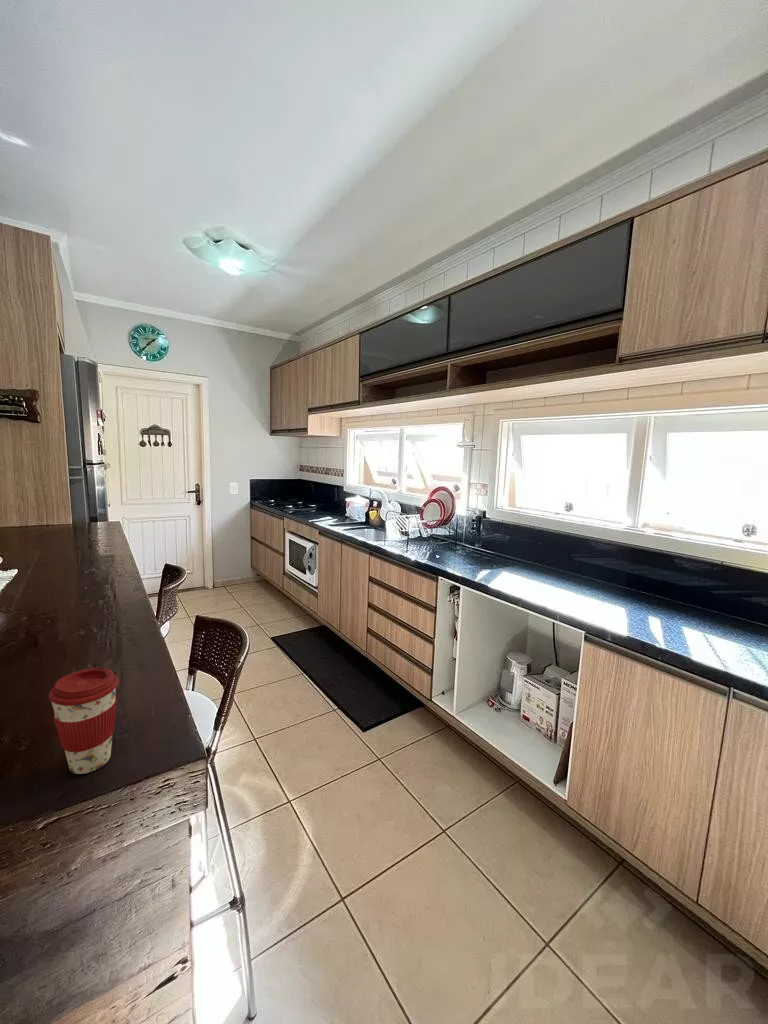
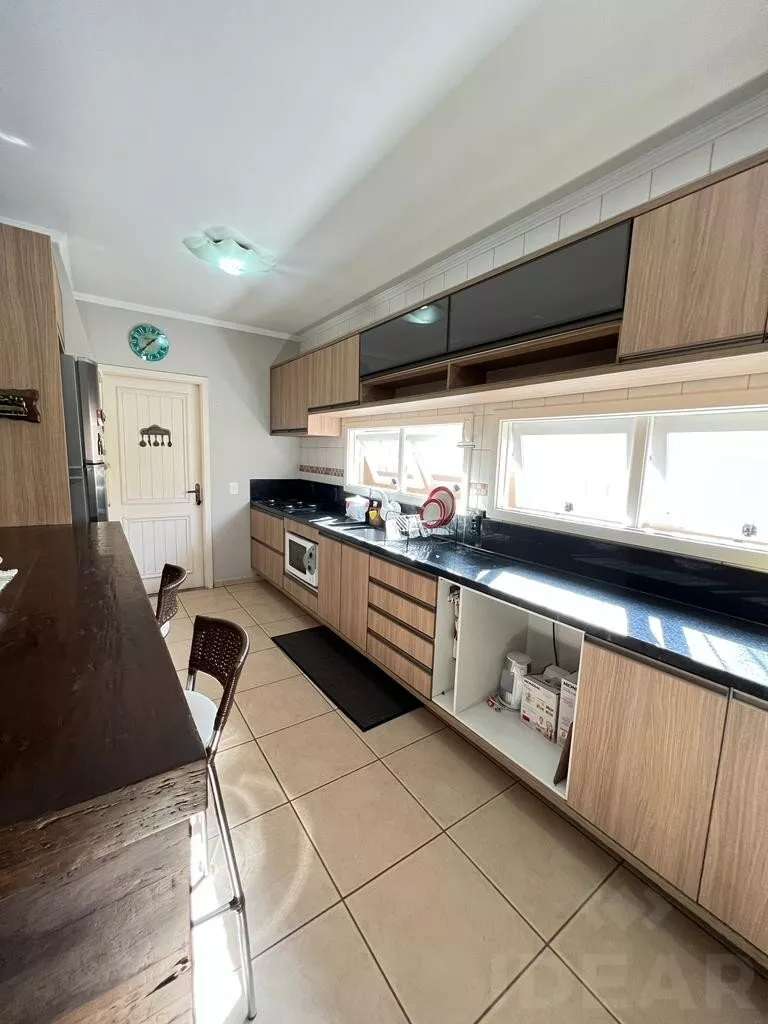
- coffee cup [48,667,120,775]
